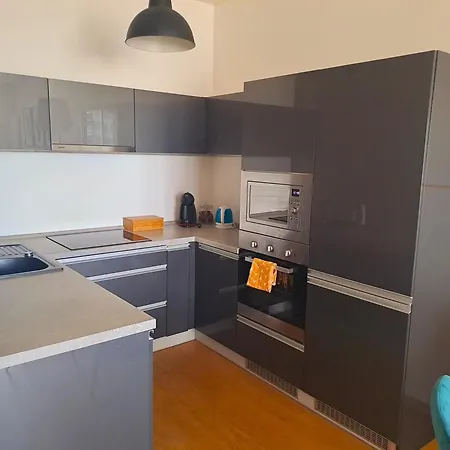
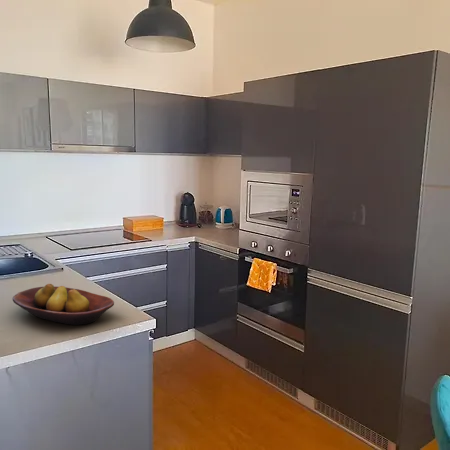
+ fruit bowl [12,283,115,326]
